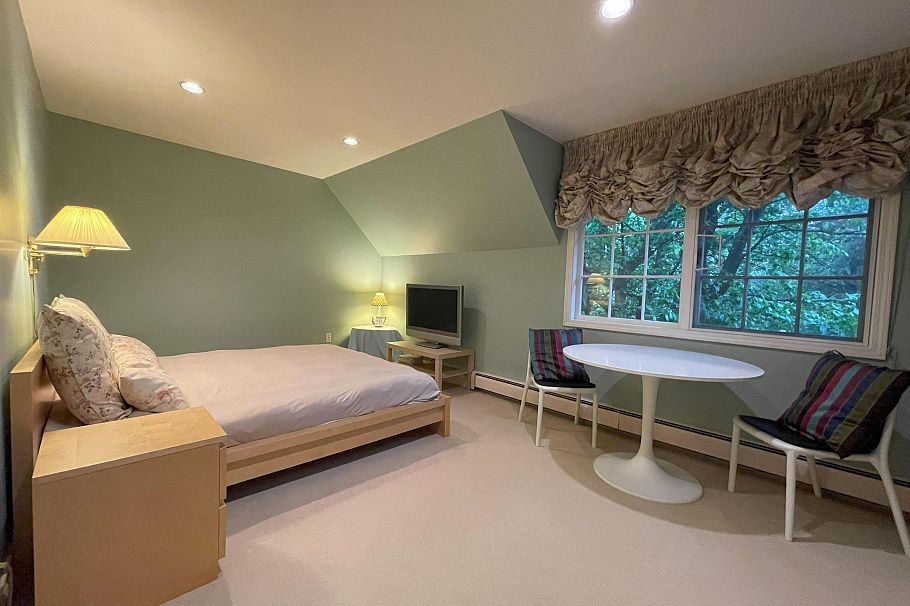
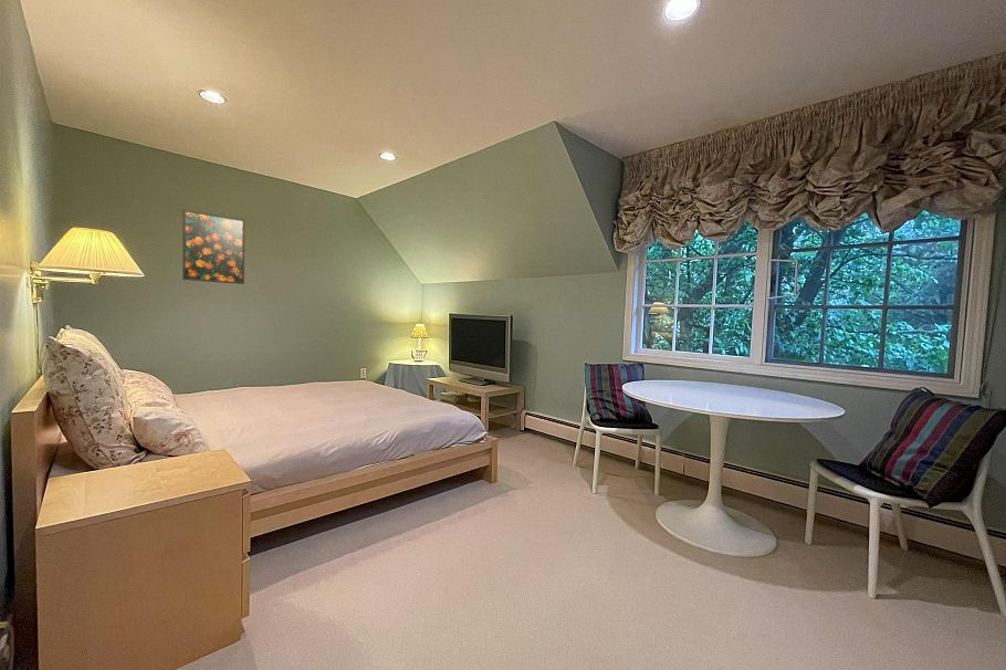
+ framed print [181,209,245,285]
